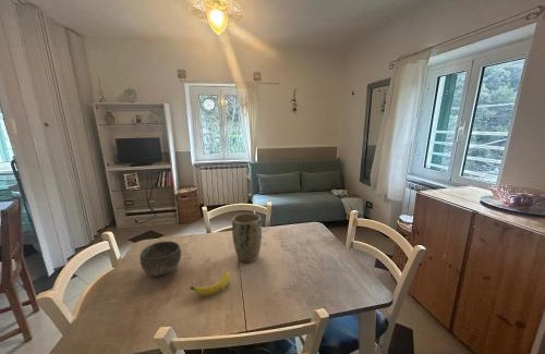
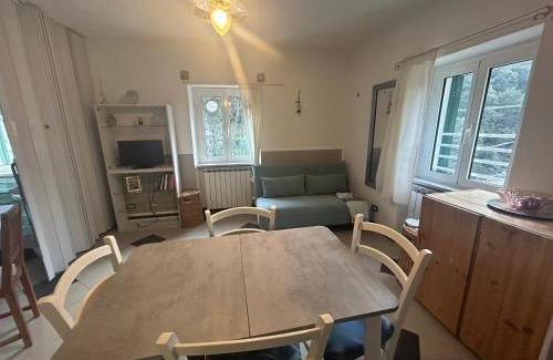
- fruit [190,270,231,297]
- bowl [138,241,182,277]
- plant pot [231,212,263,264]
